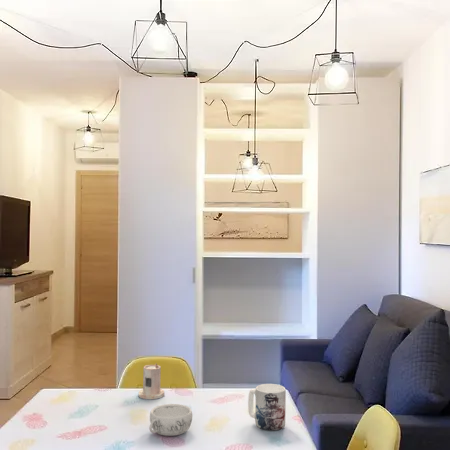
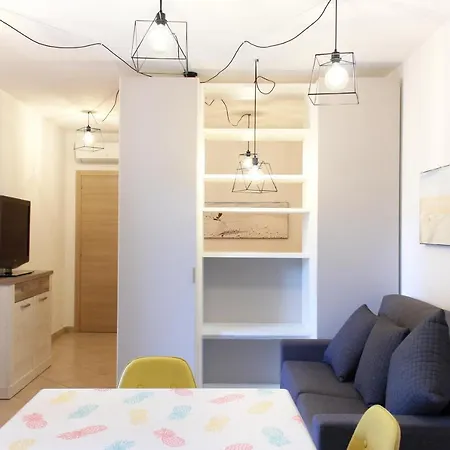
- decorative bowl [148,403,193,437]
- candle [138,362,165,400]
- mug [247,383,287,432]
